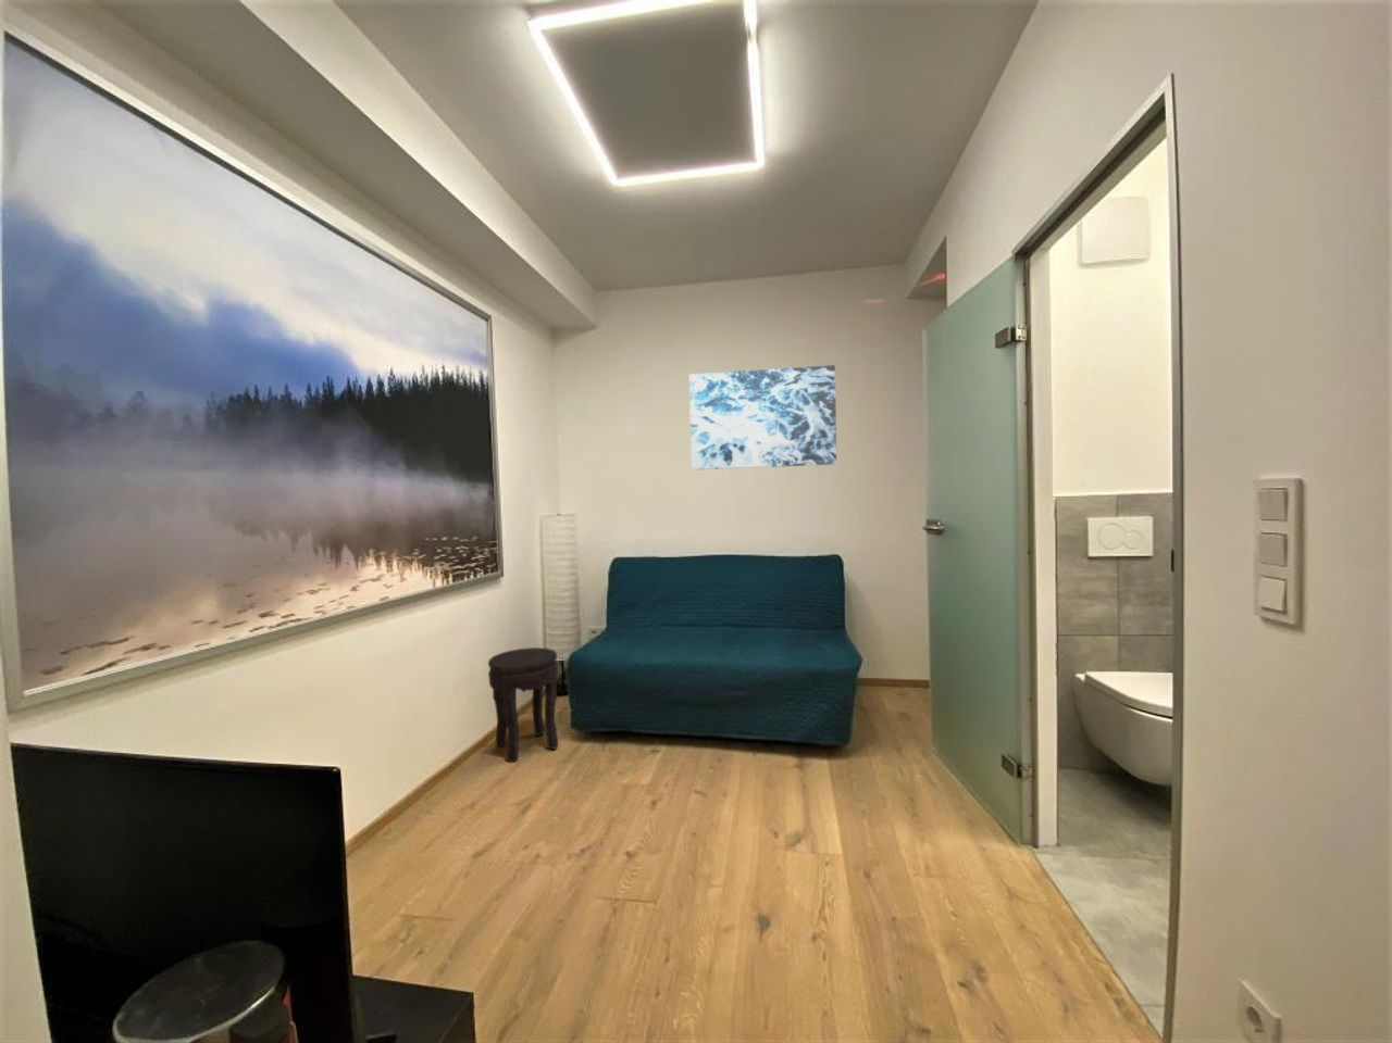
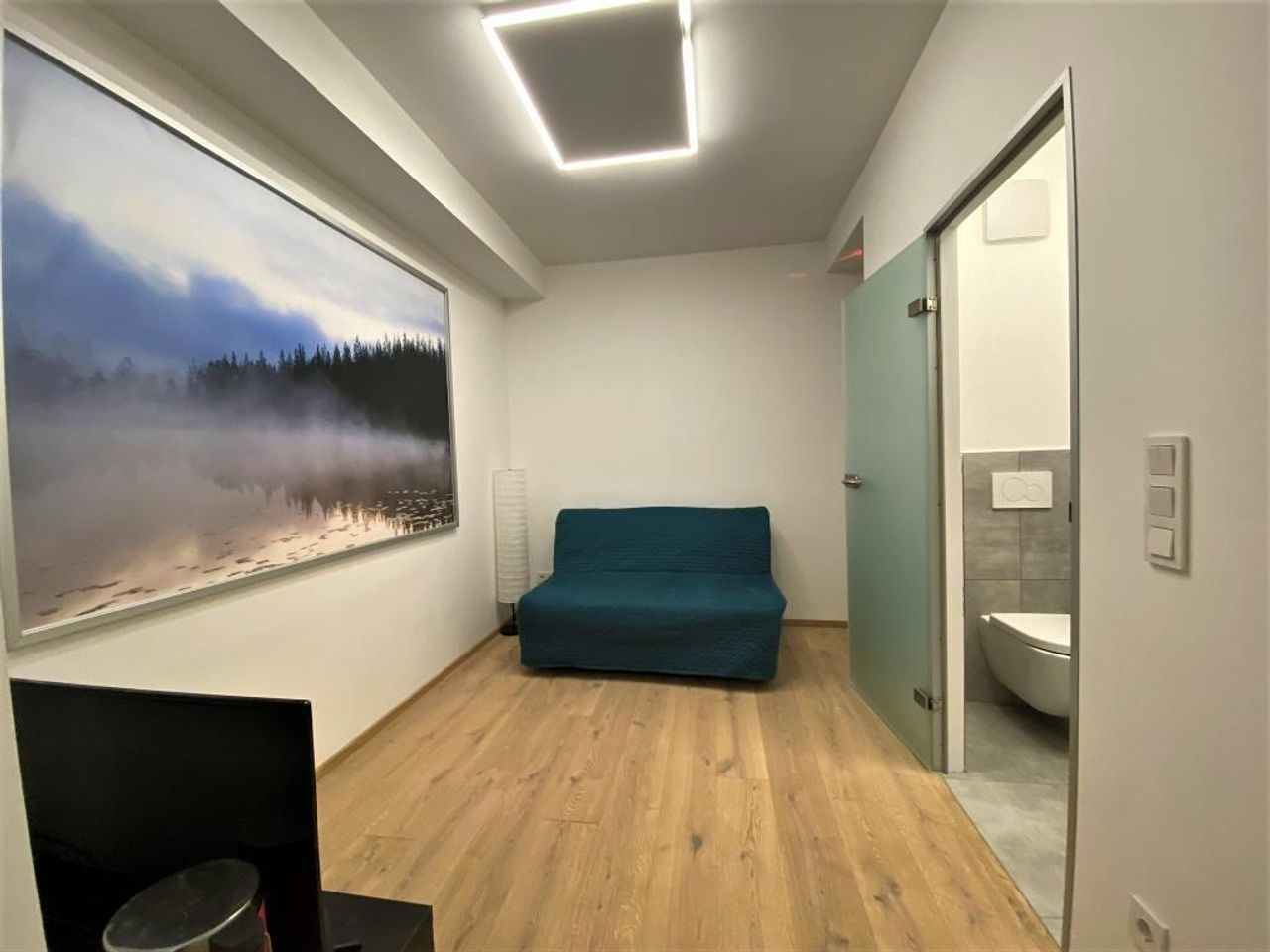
- wall art [688,364,837,470]
- side table [488,646,559,763]
